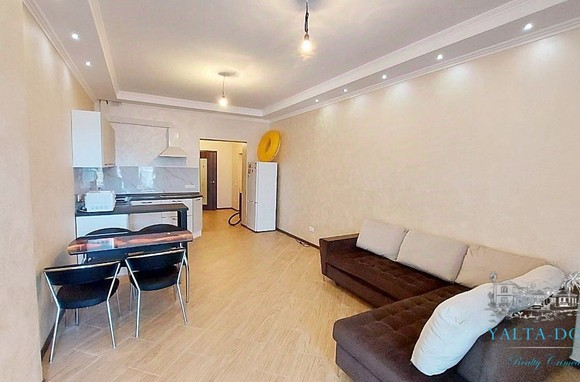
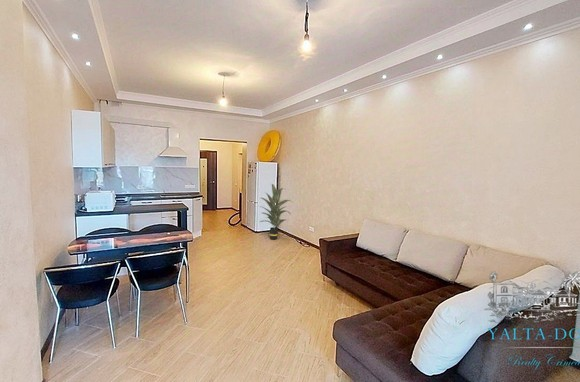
+ indoor plant [259,183,293,241]
